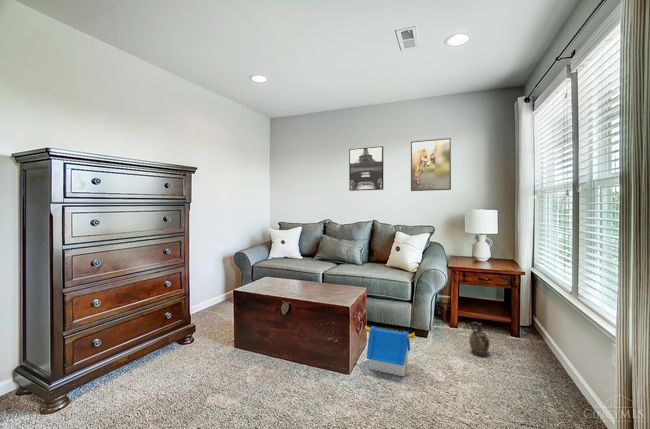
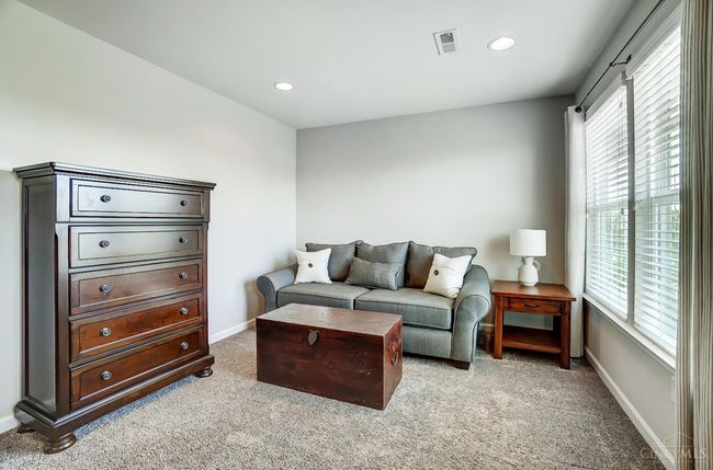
- wall art [348,145,384,192]
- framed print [410,137,452,192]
- toy house [364,325,415,377]
- ceramic jug [469,321,491,357]
